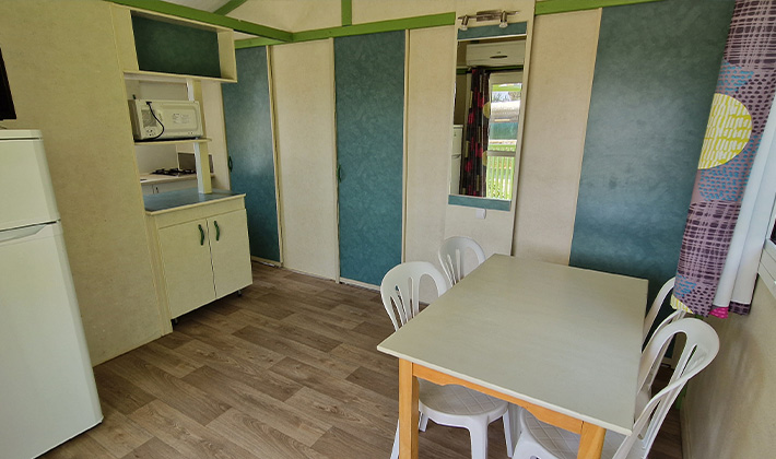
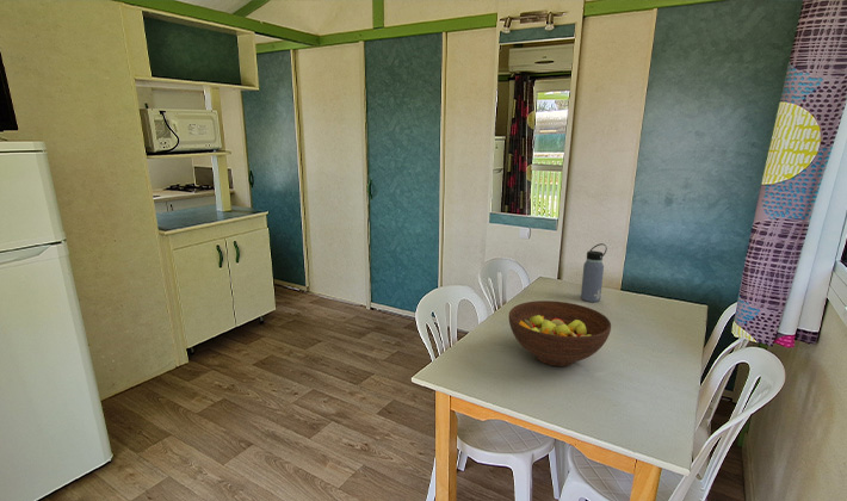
+ water bottle [580,242,608,303]
+ fruit bowl [508,299,612,367]
